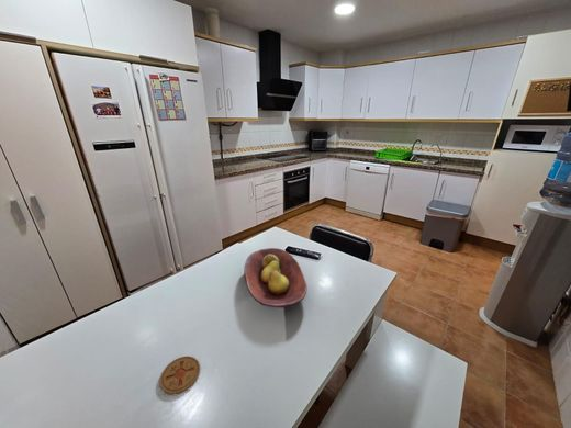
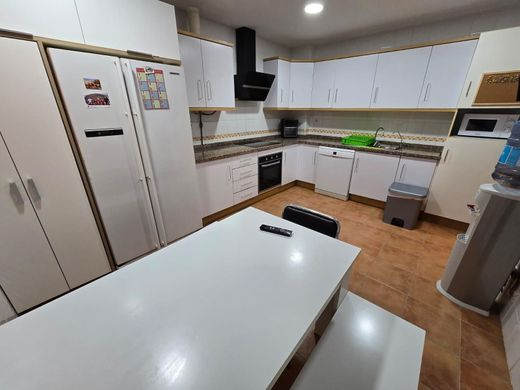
- fruit bowl [243,247,307,308]
- coaster [158,356,201,396]
